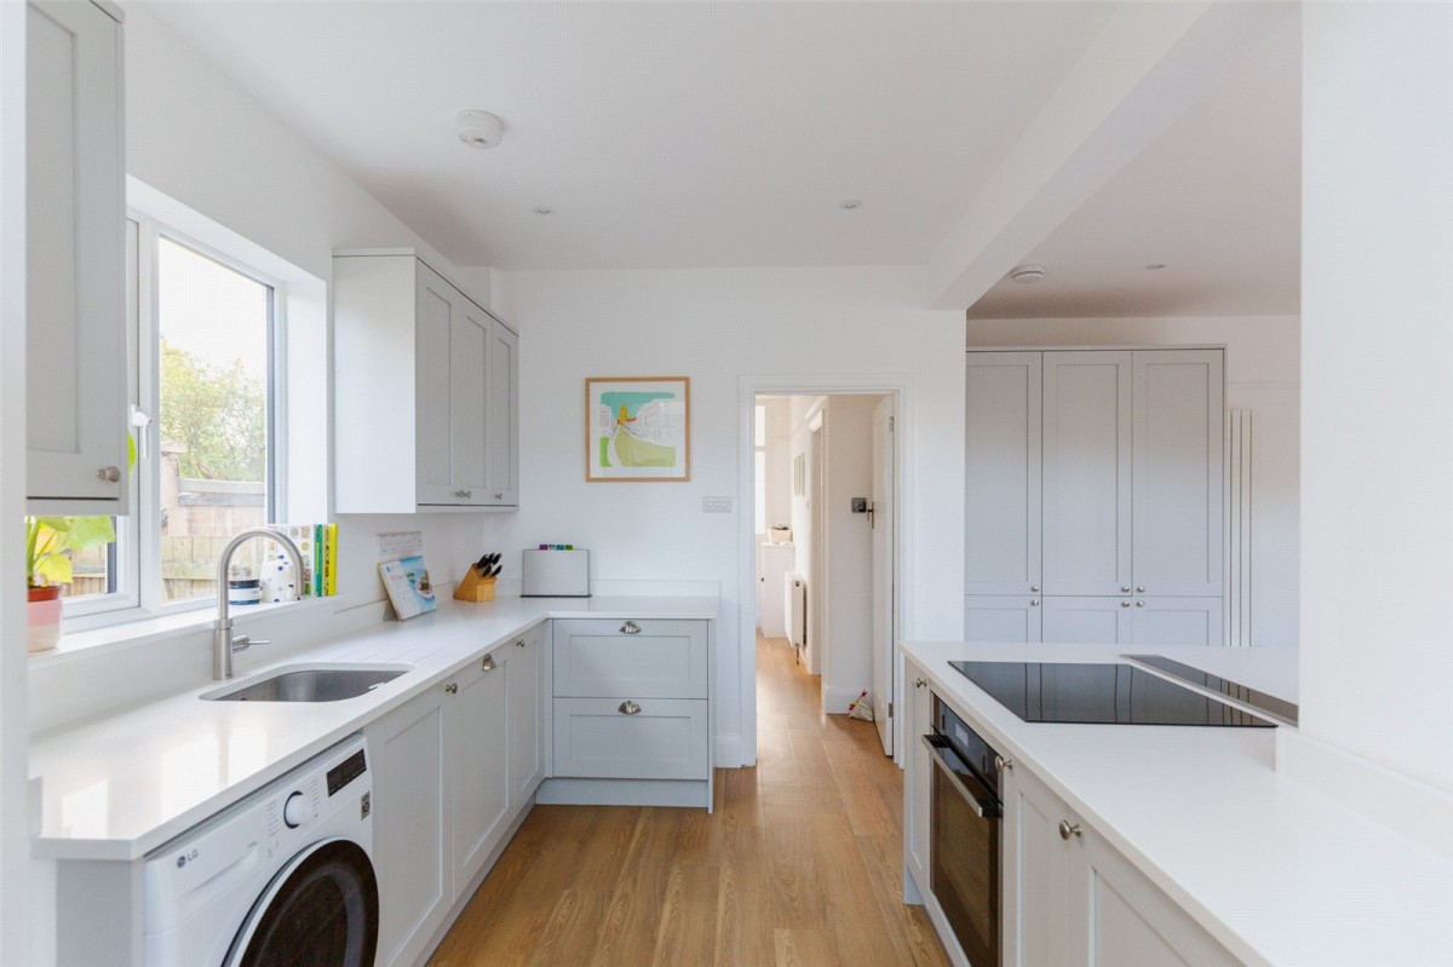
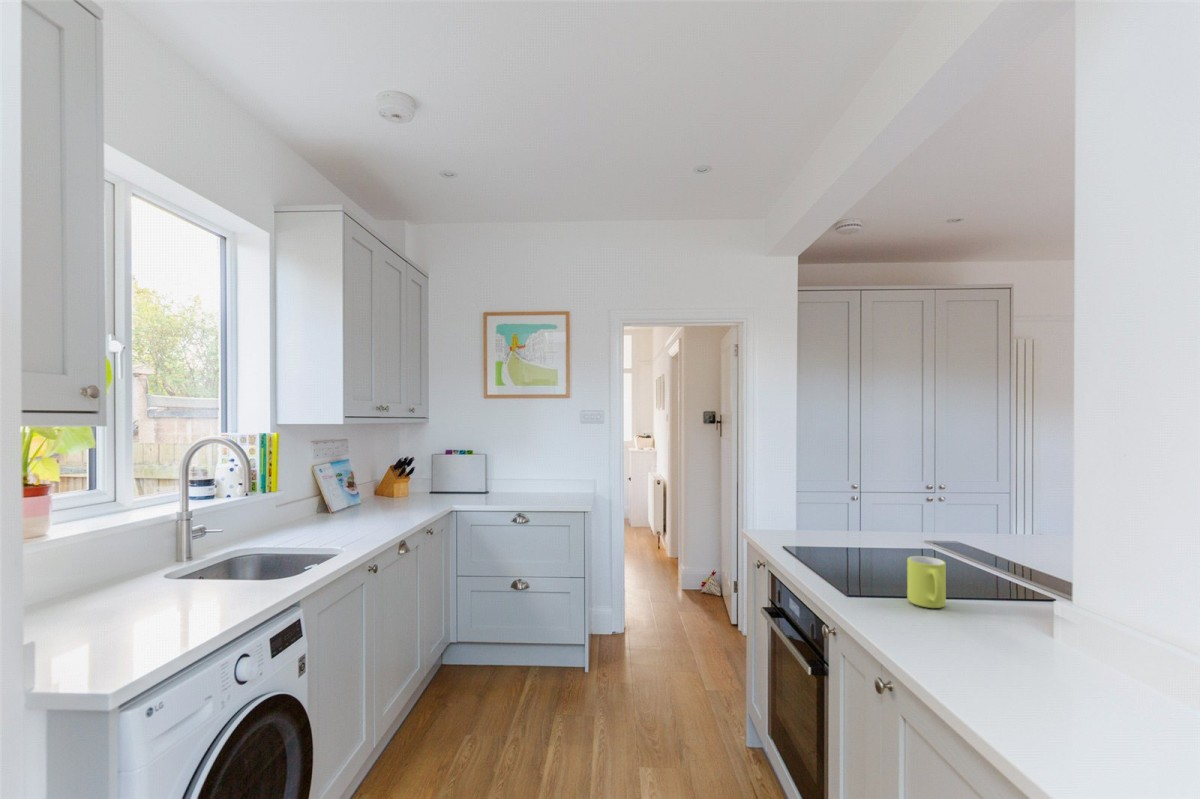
+ mug [906,555,947,609]
